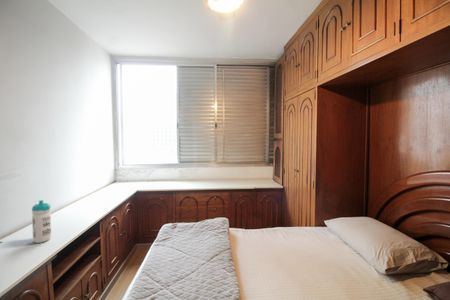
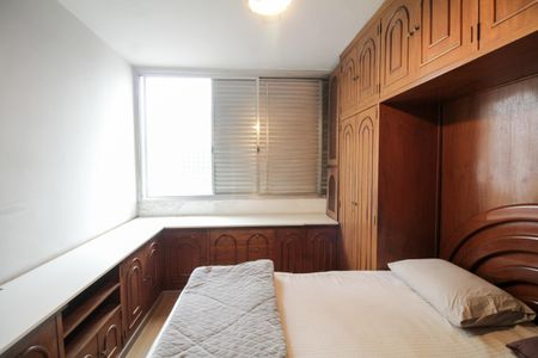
- water bottle [31,199,52,244]
